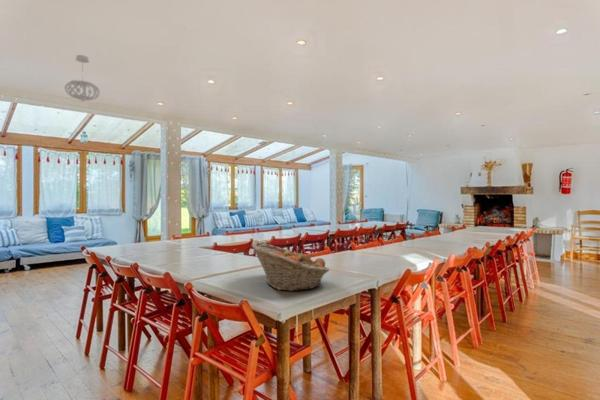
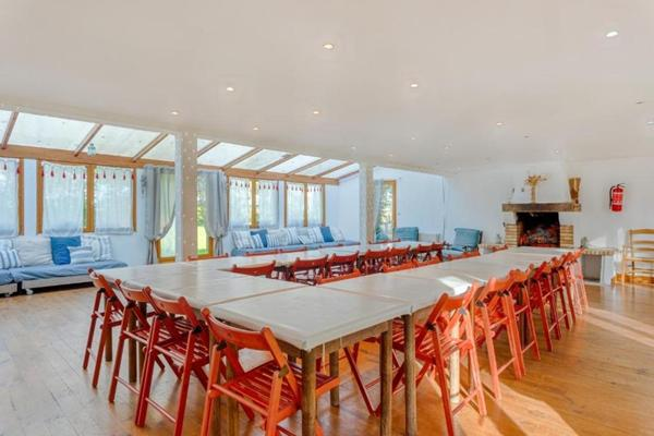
- pendant light [64,54,101,102]
- fruit basket [250,242,330,292]
